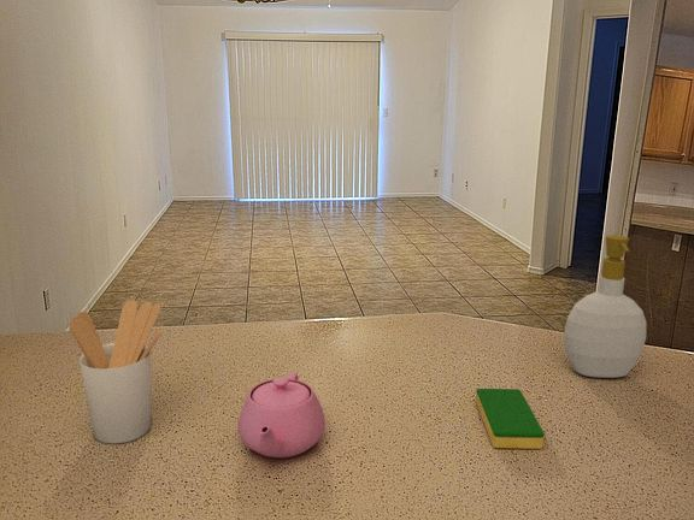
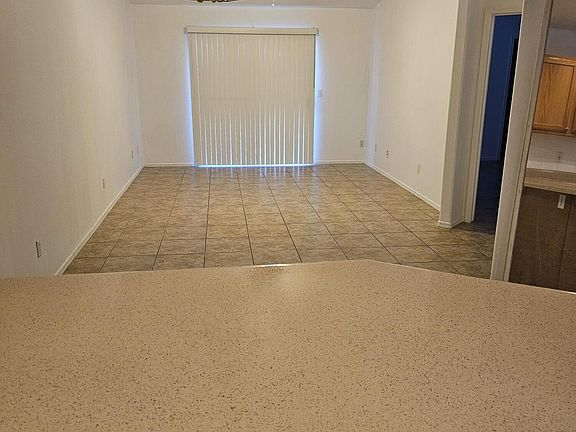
- teapot [237,372,327,459]
- dish sponge [475,388,546,450]
- soap bottle [563,234,648,379]
- utensil holder [67,299,164,445]
